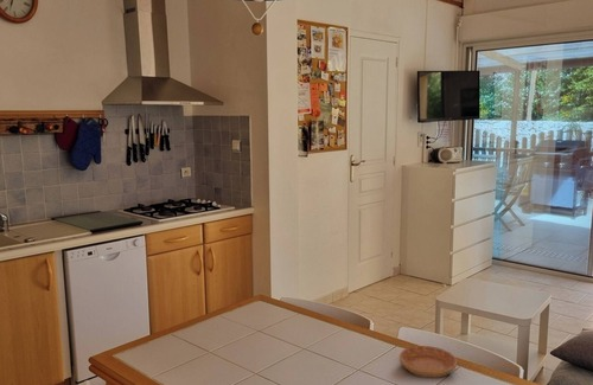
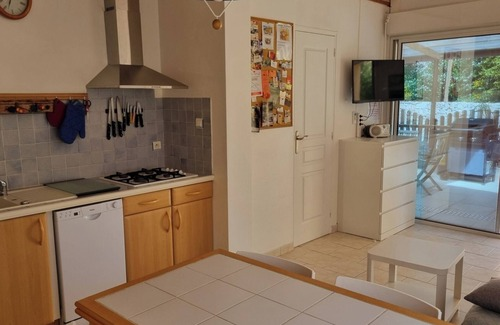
- saucer [398,345,458,379]
